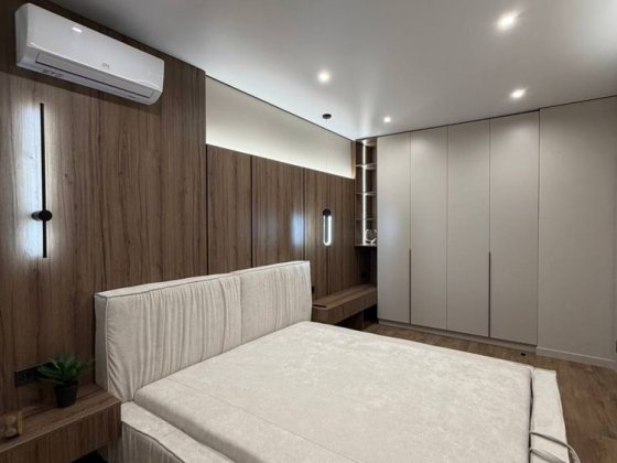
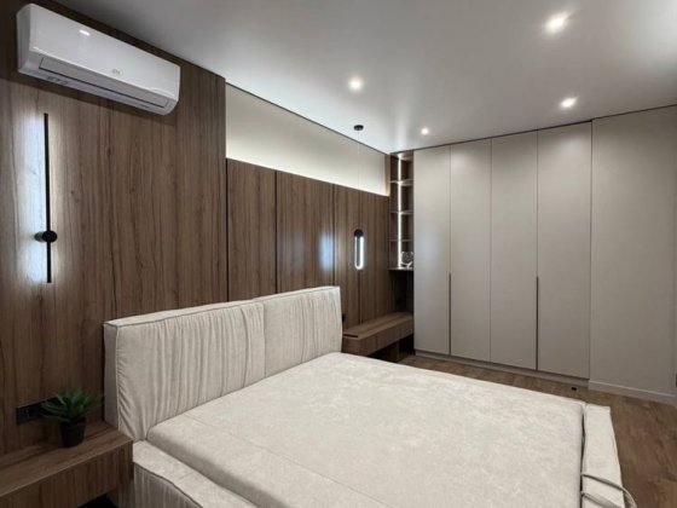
- alarm clock [0,411,23,439]
